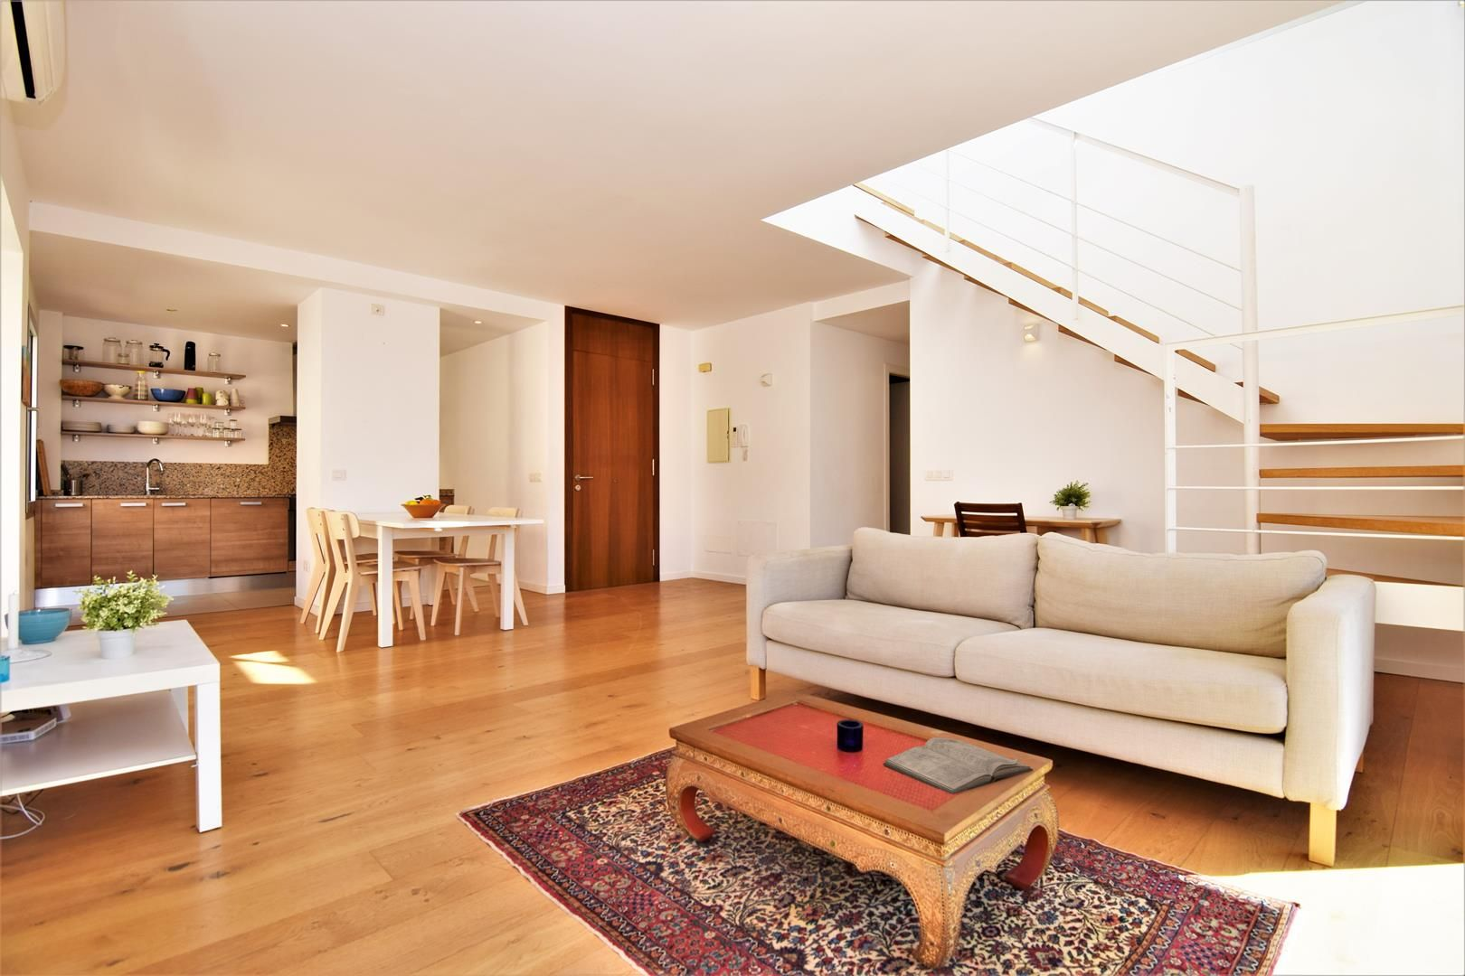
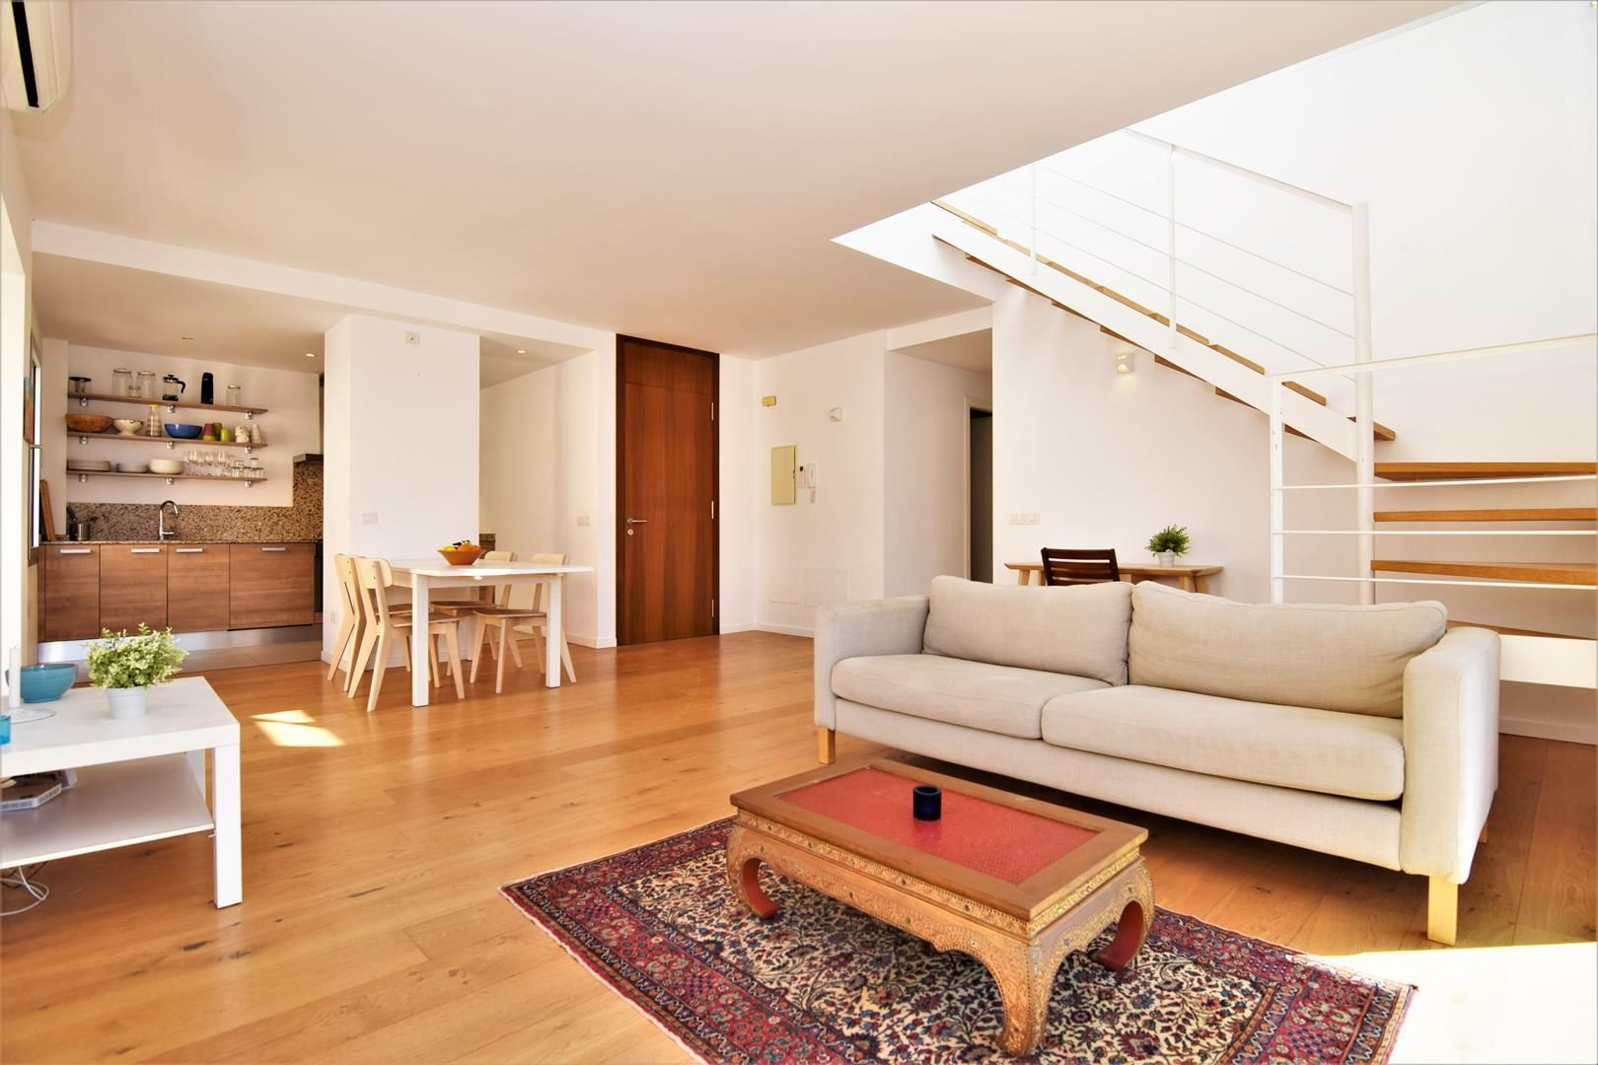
- diary [882,736,1034,795]
